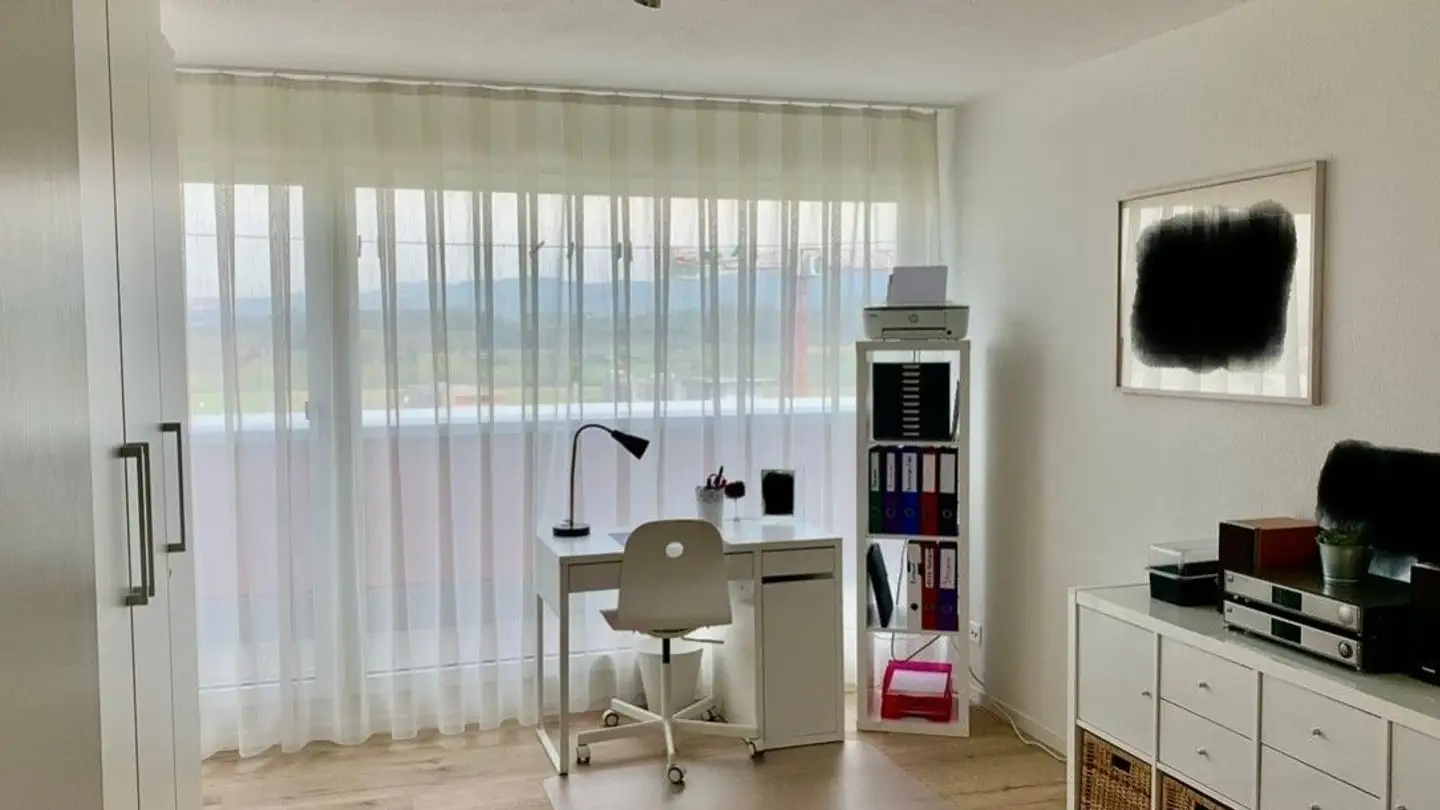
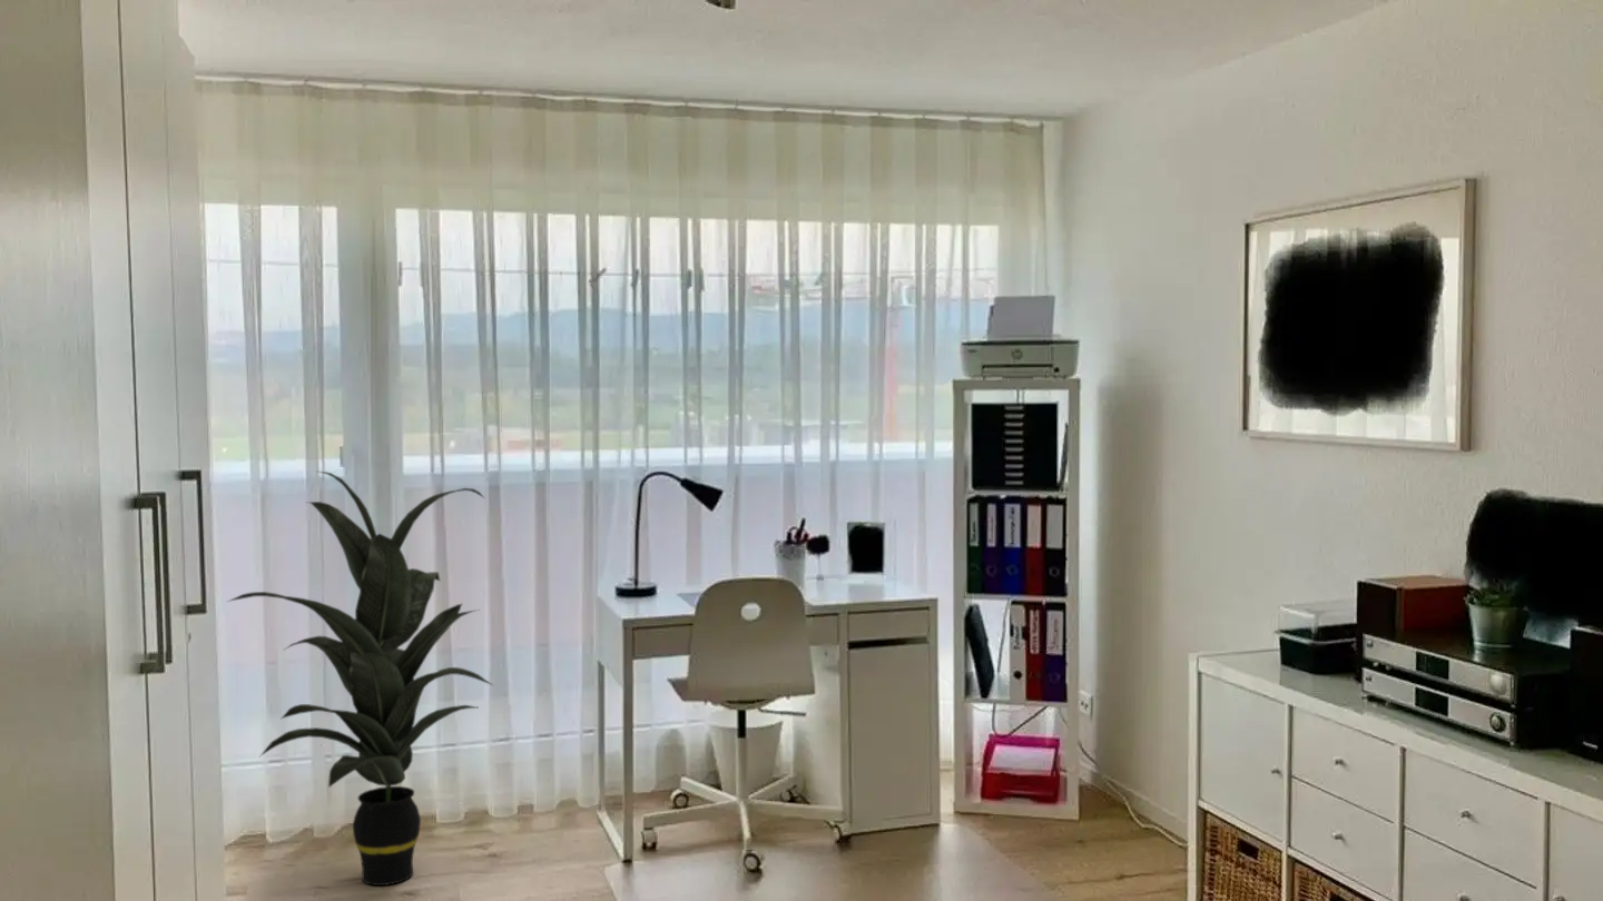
+ indoor plant [226,471,494,887]
